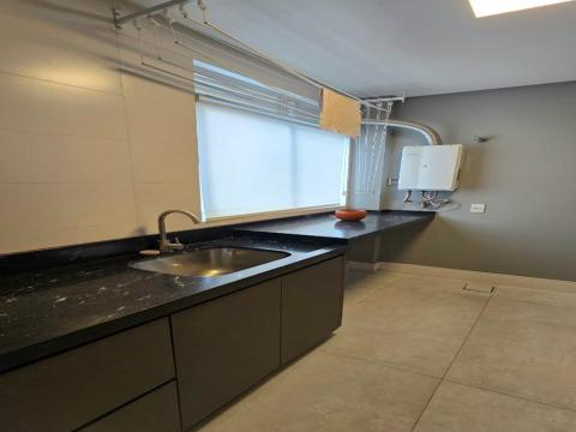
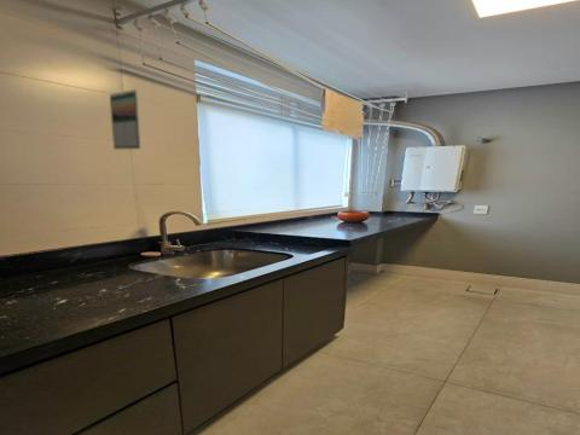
+ calendar [109,88,141,150]
